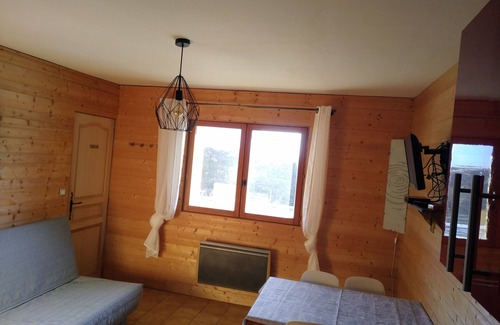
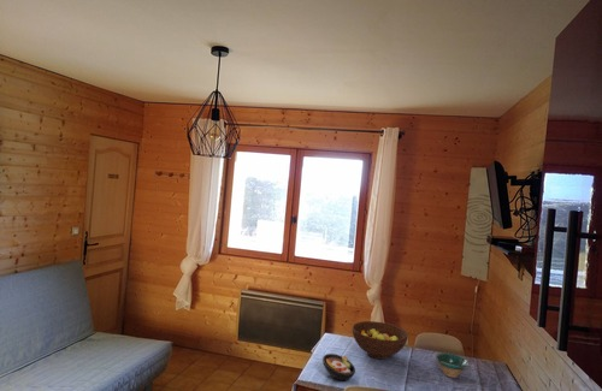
+ bowl [436,353,470,379]
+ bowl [321,353,356,381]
+ fruit bowl [352,320,409,360]
